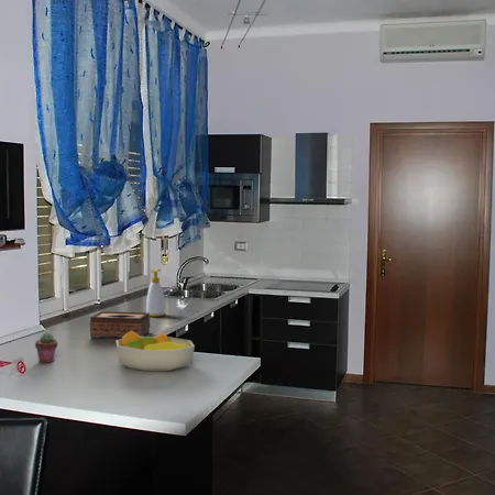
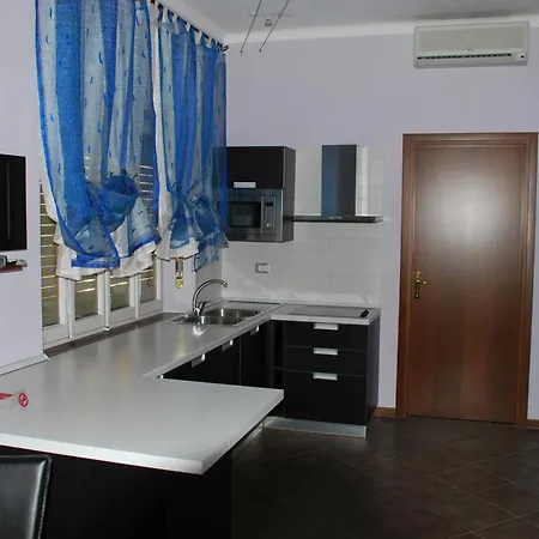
- fruit bowl [114,331,196,372]
- tissue box [89,310,151,339]
- potted succulent [34,332,59,364]
- soap bottle [145,268,166,318]
